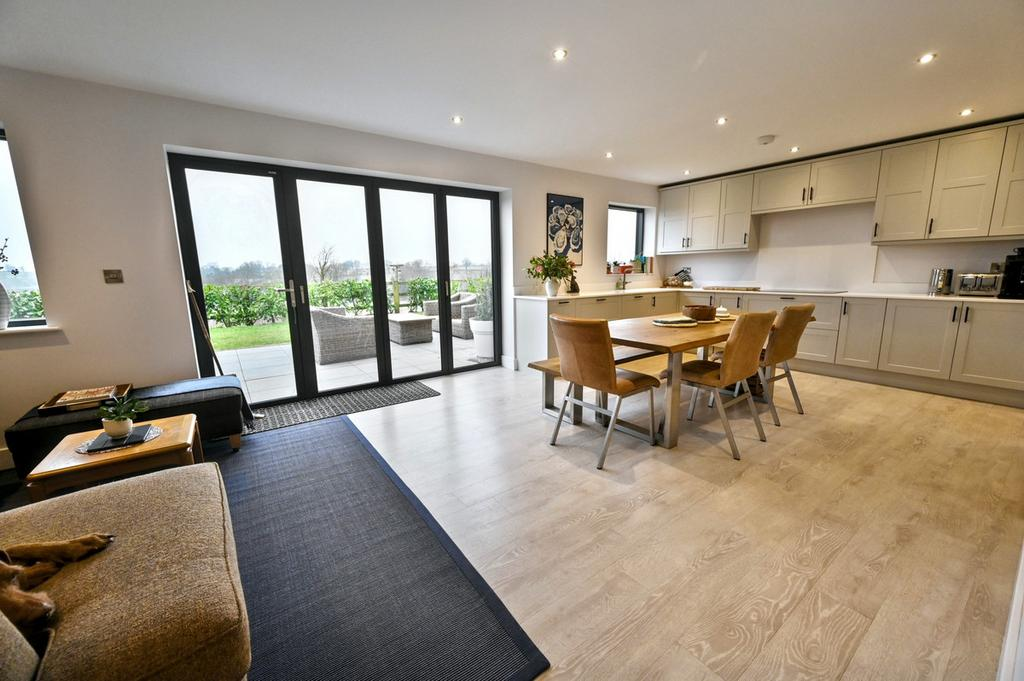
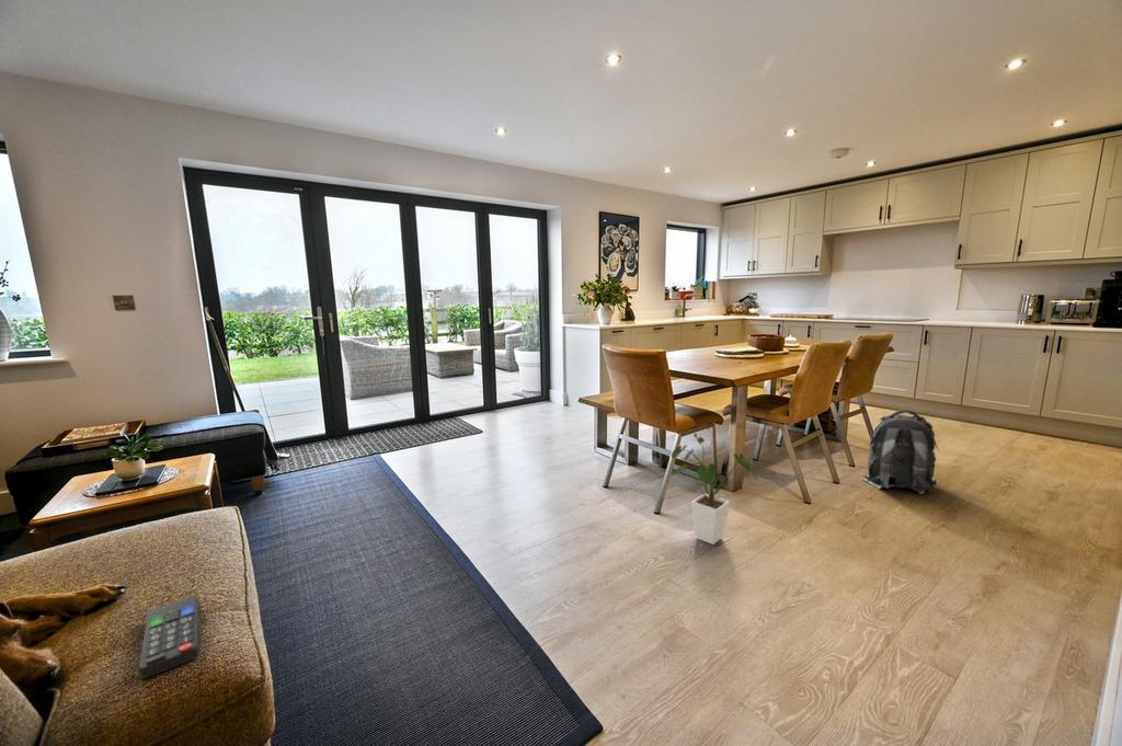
+ remote control [138,595,201,680]
+ backpack [861,408,940,495]
+ house plant [668,433,758,546]
